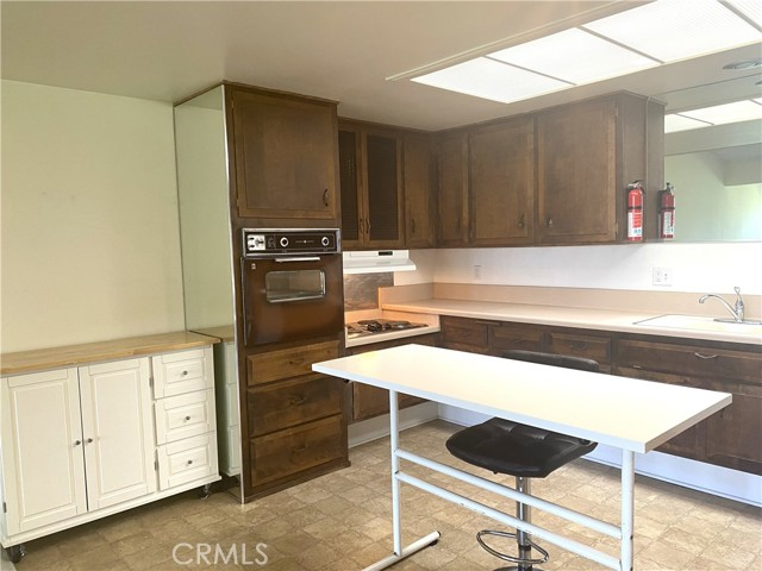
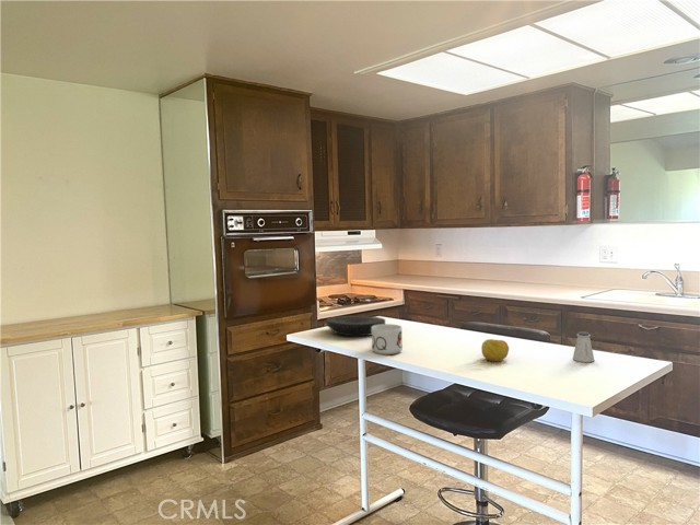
+ plate [325,315,386,337]
+ apple [480,338,510,363]
+ mug [371,323,404,355]
+ saltshaker [572,330,595,363]
